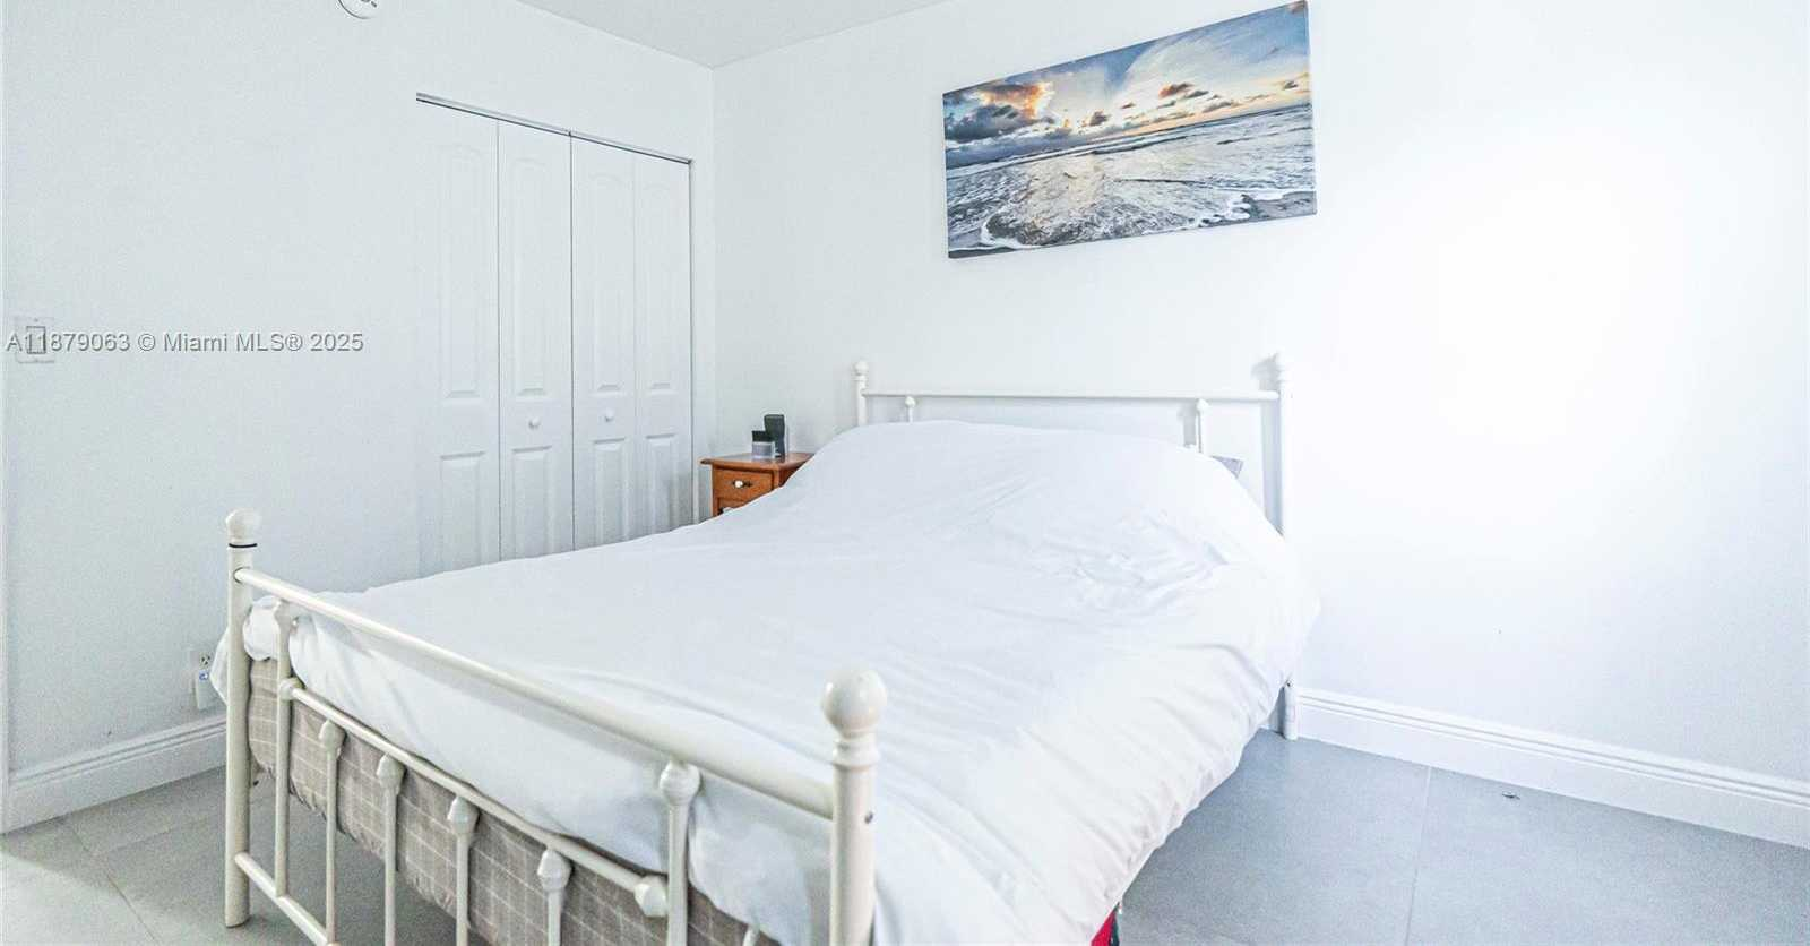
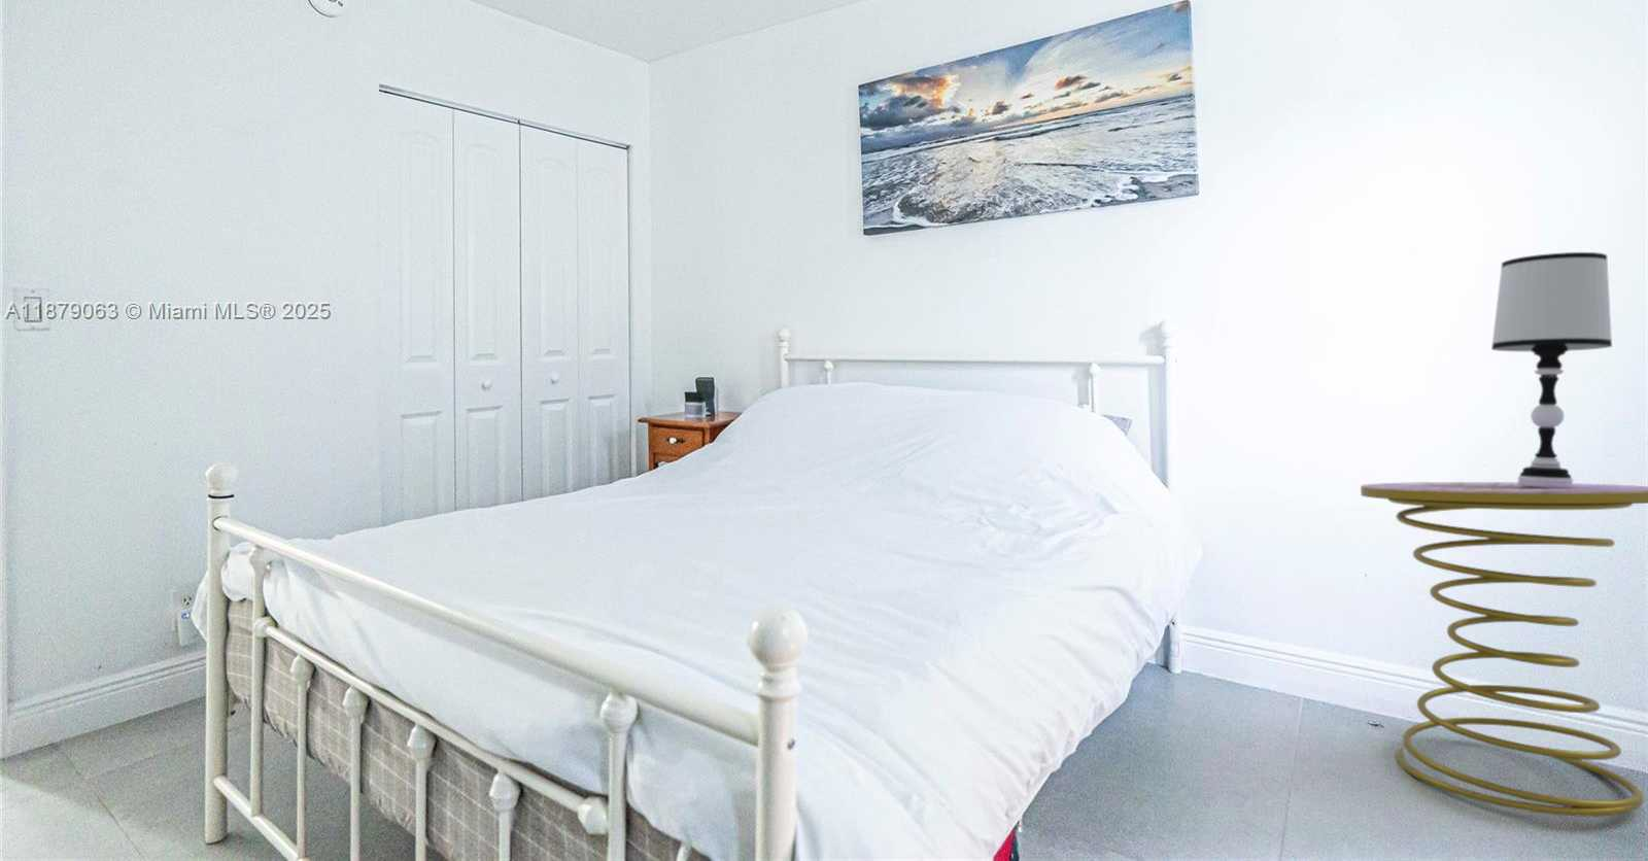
+ table lamp [1490,252,1613,488]
+ side table [1359,481,1648,817]
